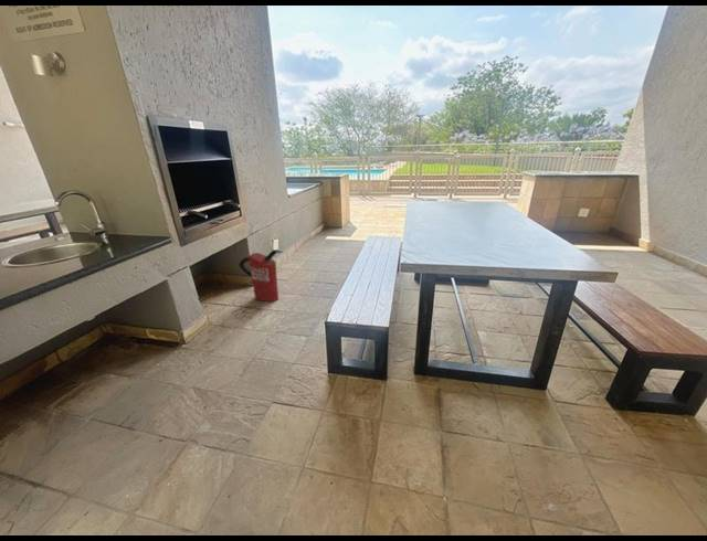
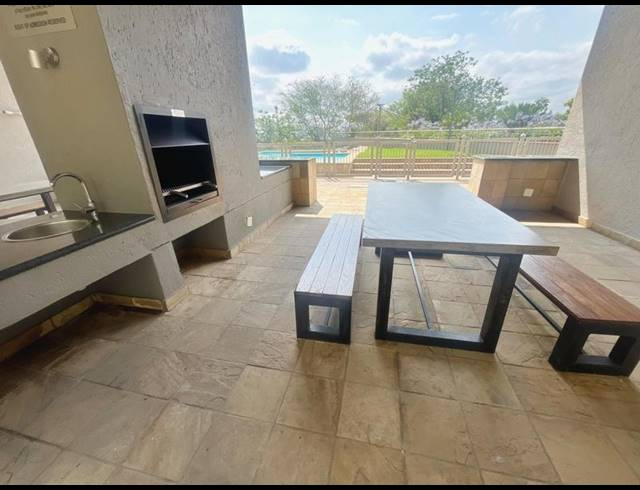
- fire extinguisher [238,250,284,303]
